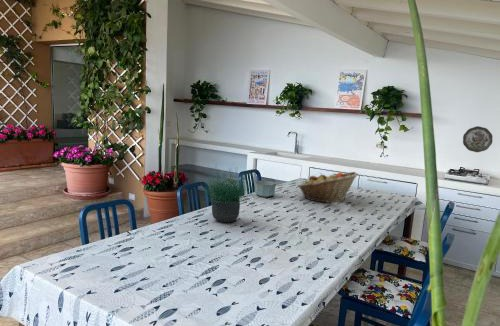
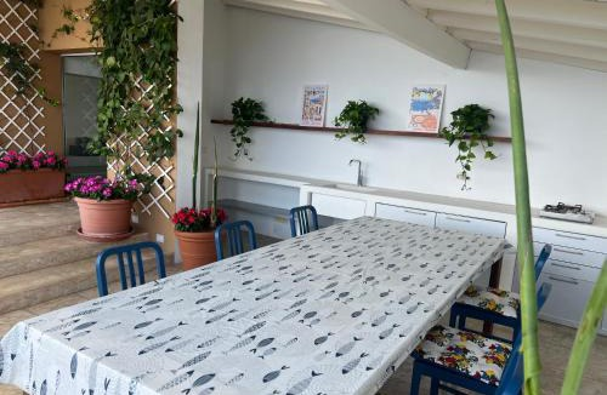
- bowl [254,180,277,198]
- decorative plate [462,125,493,153]
- potted plant [195,164,256,223]
- fruit basket [297,171,359,204]
